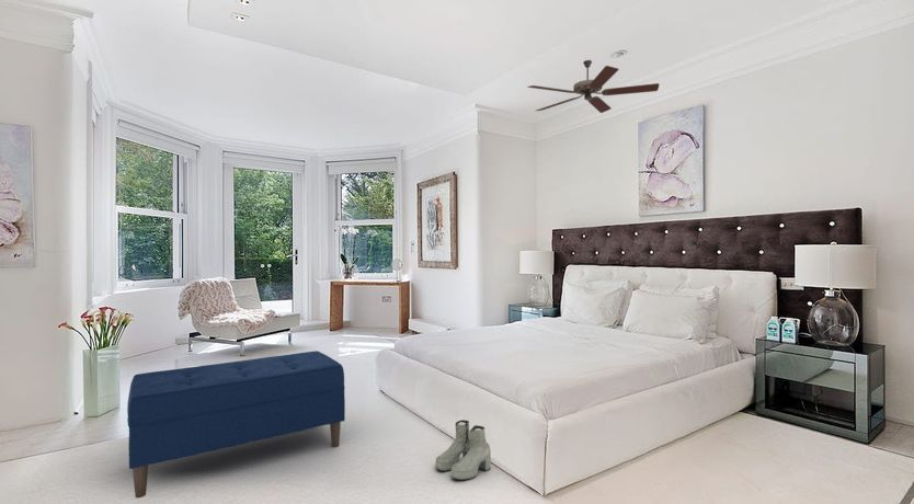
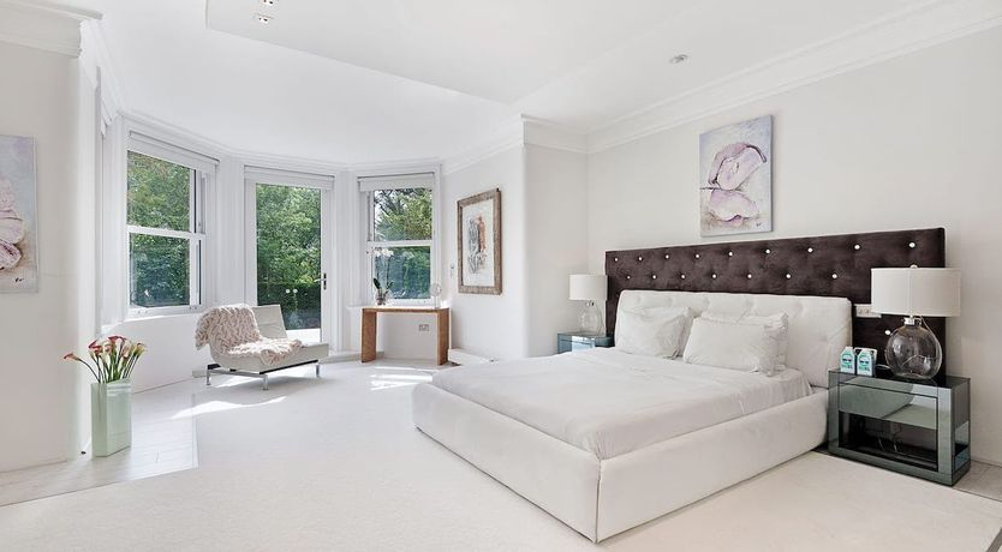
- bench [126,350,346,499]
- boots [434,419,492,481]
- ceiling fan [526,59,661,114]
